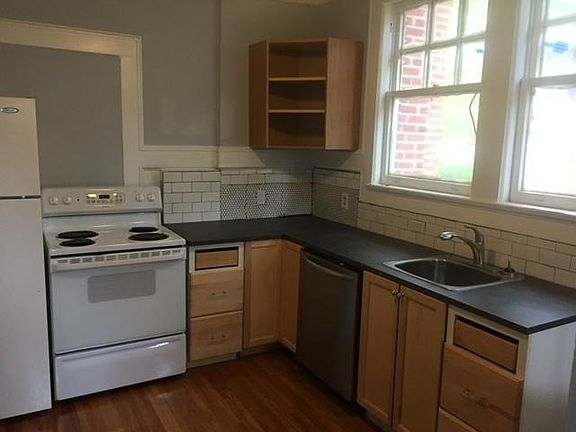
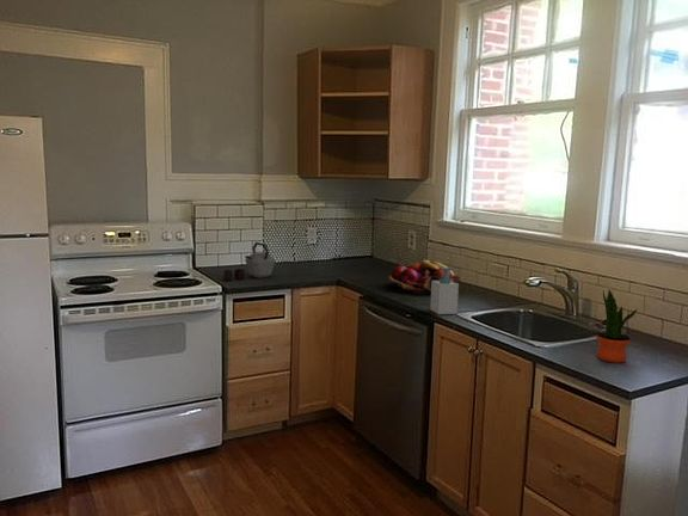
+ soap bottle [429,266,460,315]
+ potted plant [595,289,639,364]
+ fruit basket [388,259,462,295]
+ kettle [222,241,276,282]
